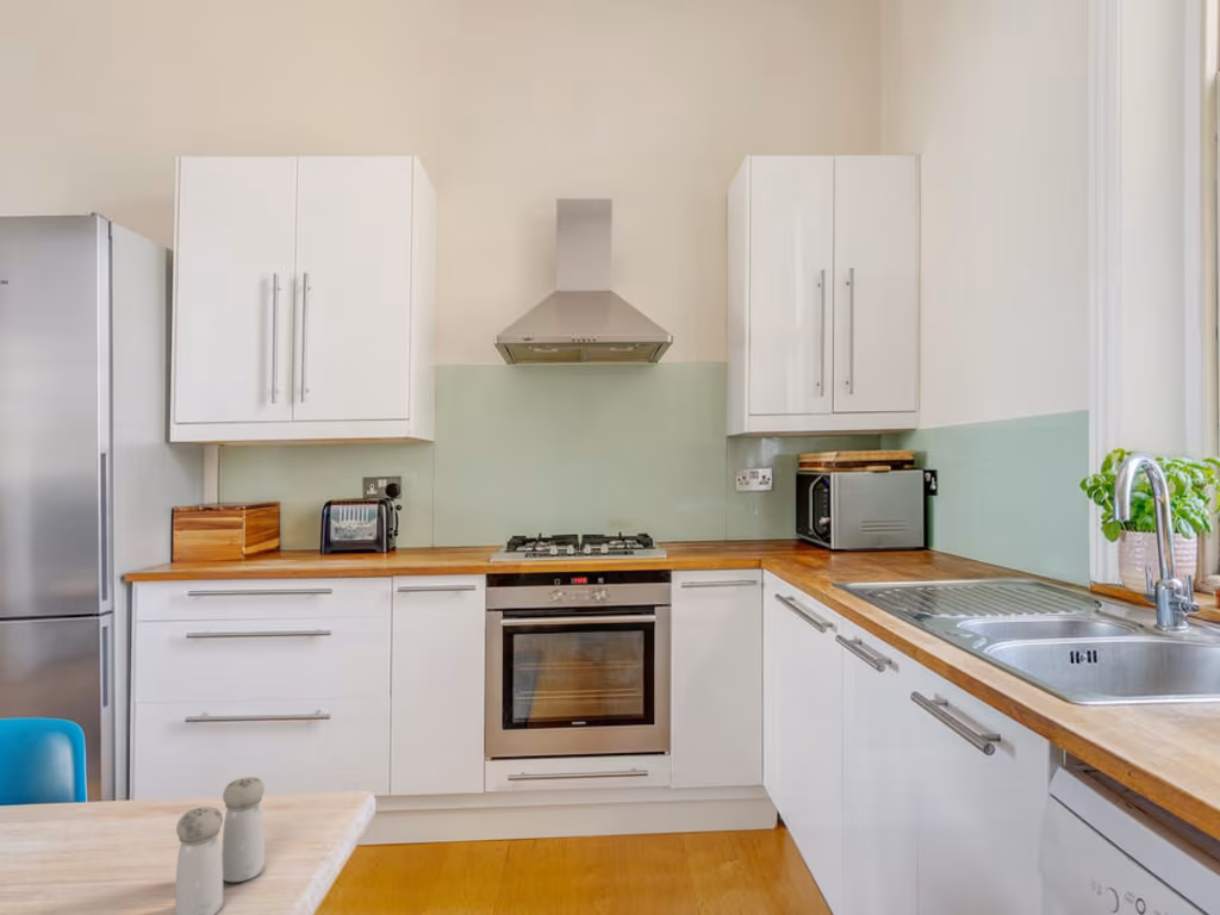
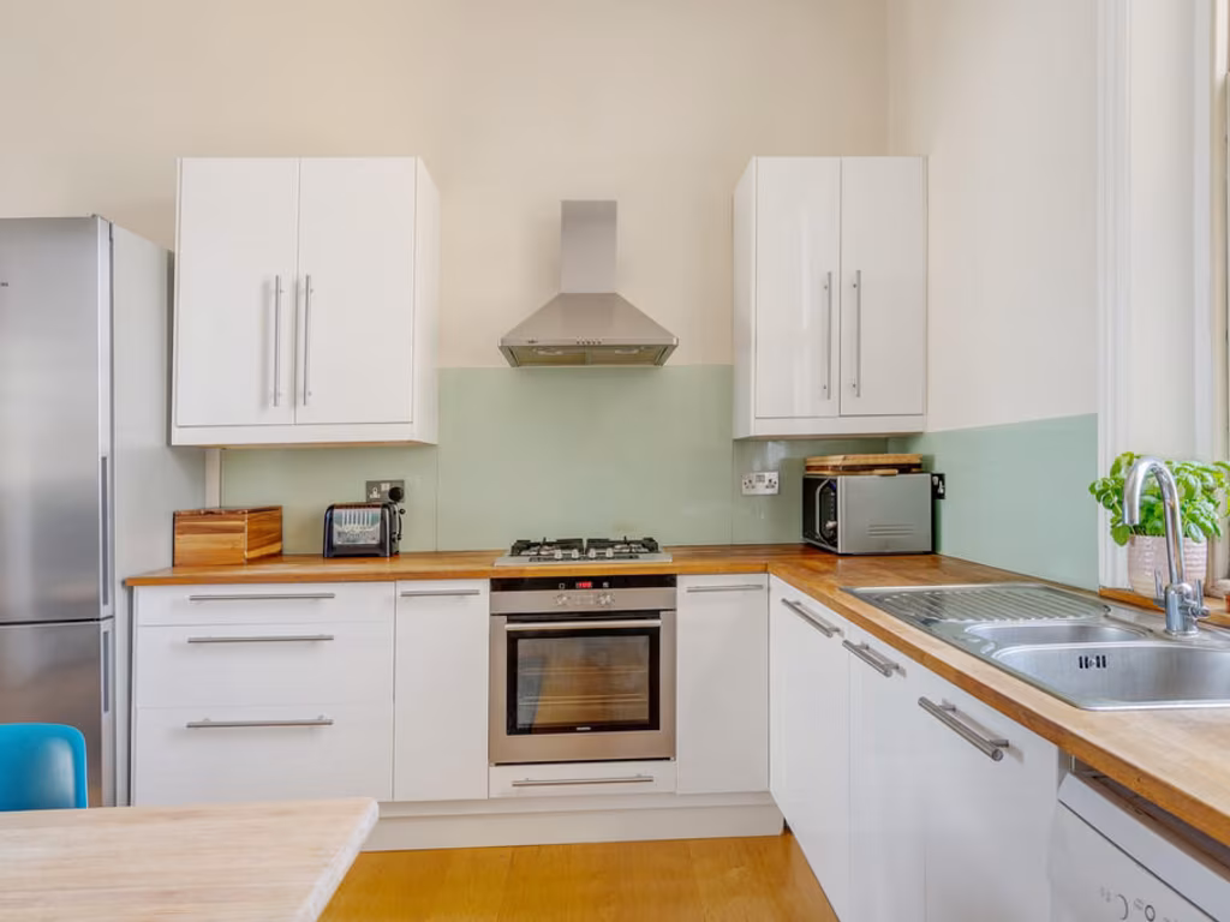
- salt and pepper shaker [174,776,266,915]
